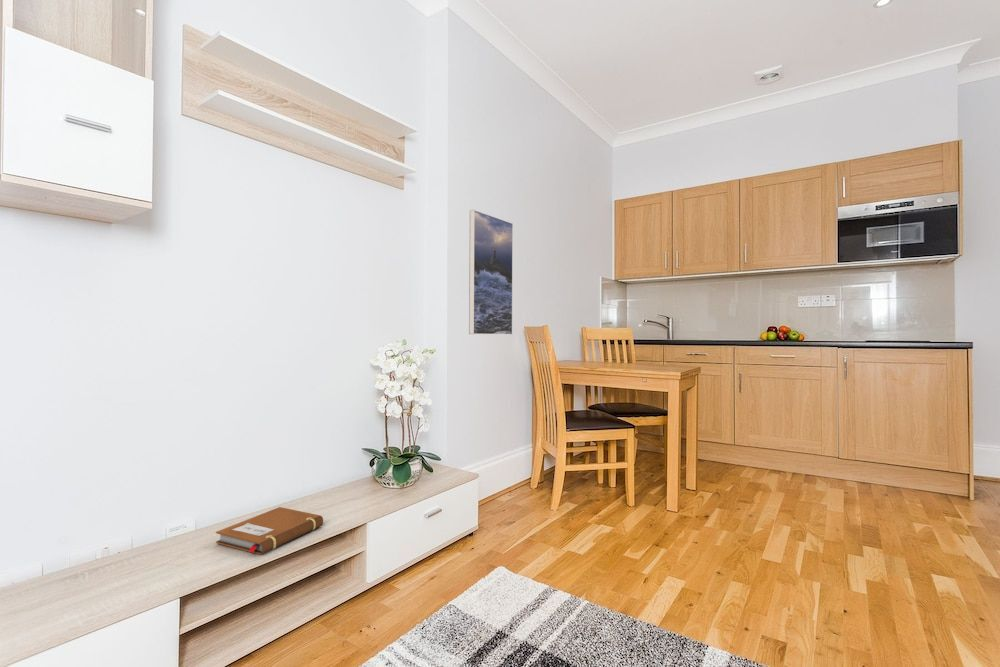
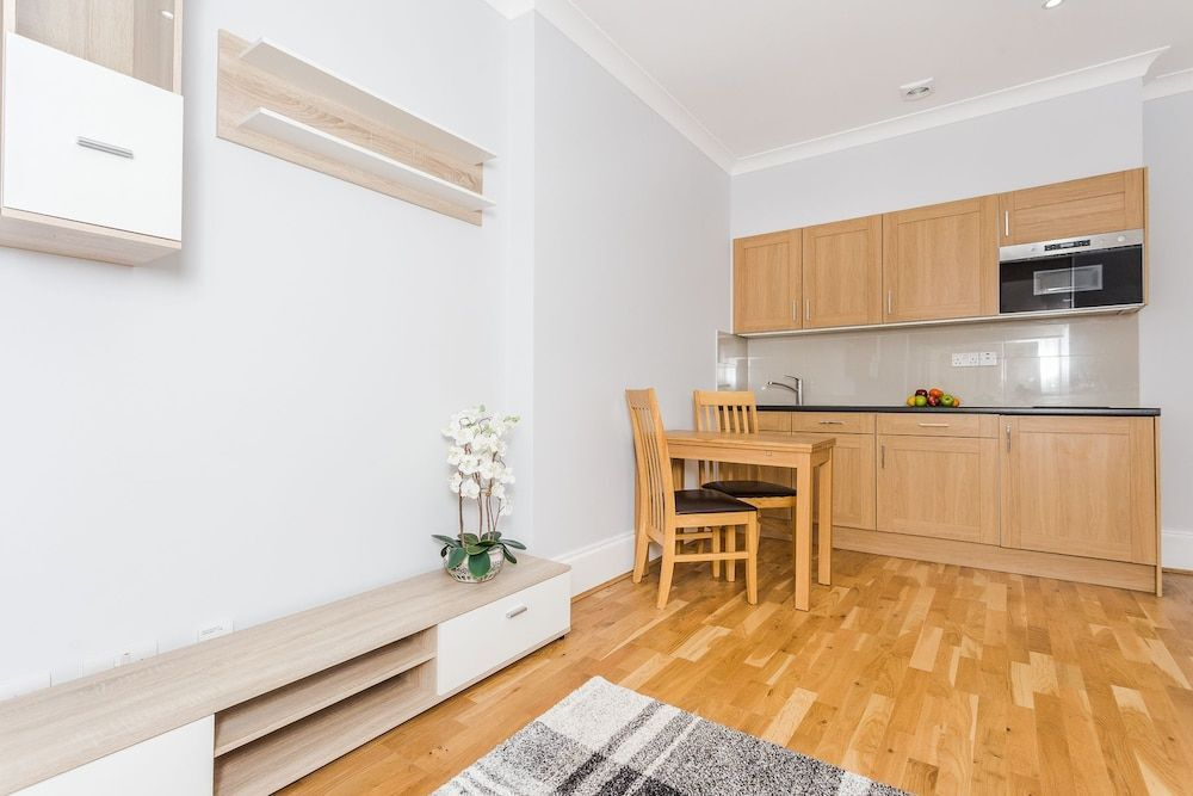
- notebook [215,506,324,555]
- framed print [468,209,514,336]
